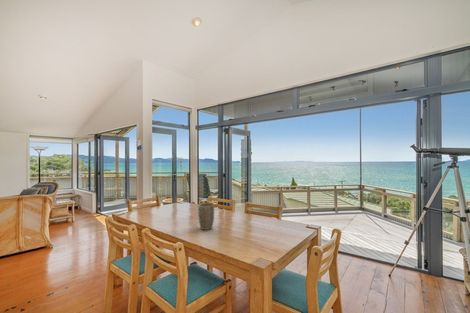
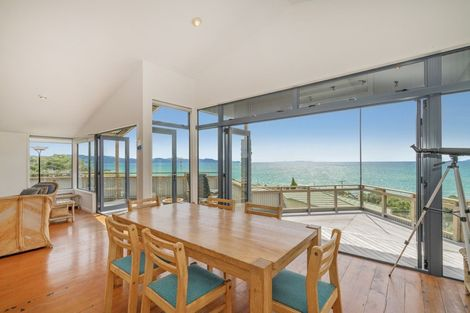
- plant pot [197,202,215,231]
